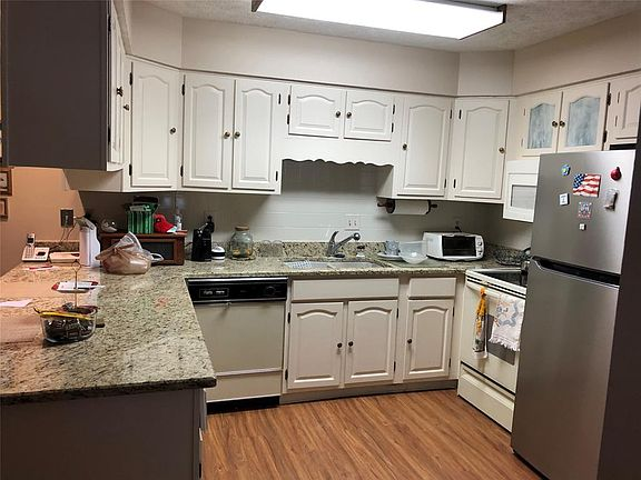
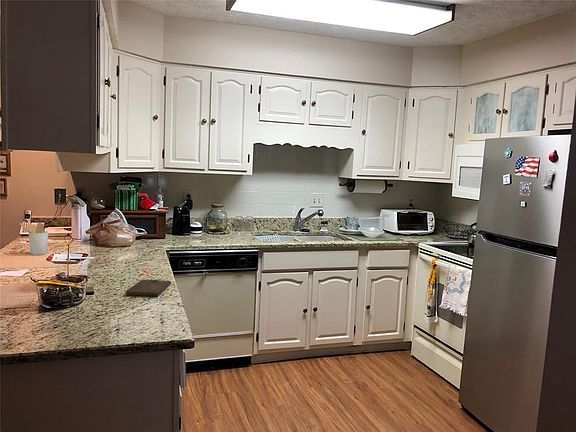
+ utensil holder [19,222,49,256]
+ cutting board [125,278,172,297]
